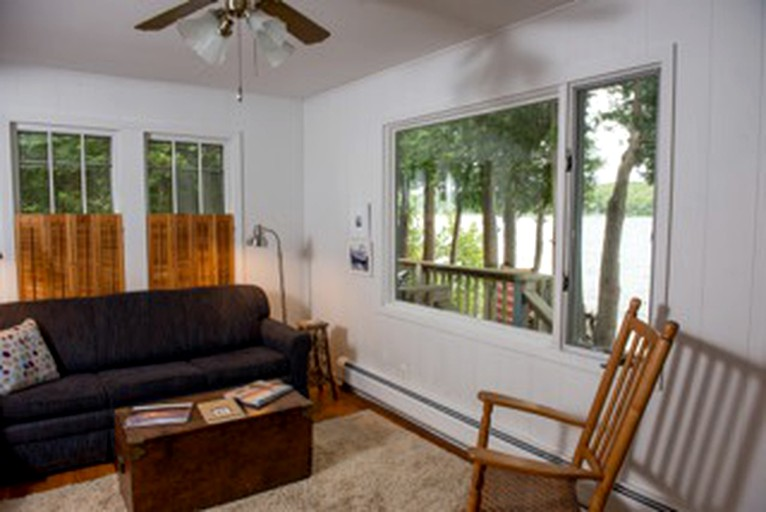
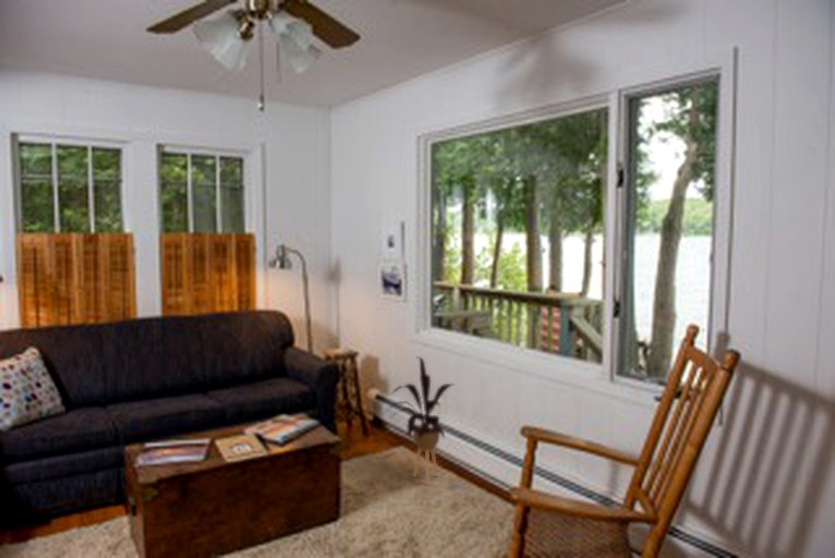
+ house plant [383,355,455,485]
